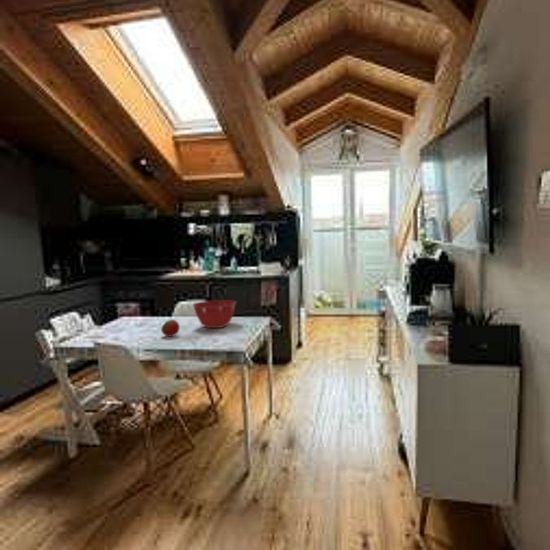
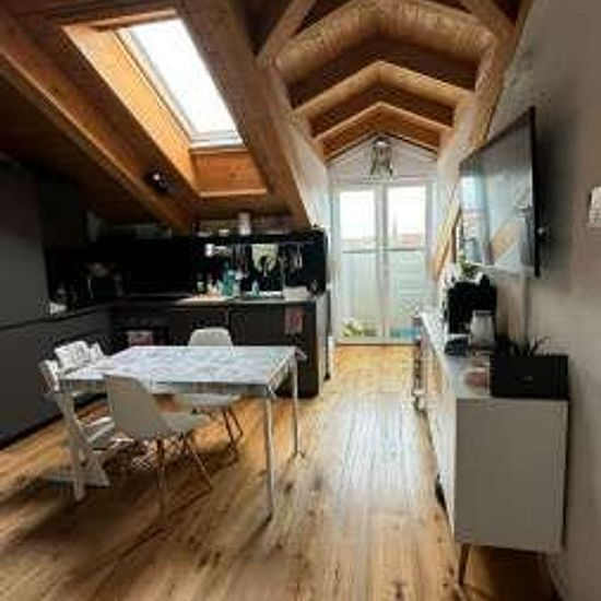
- mixing bowl [192,299,237,329]
- fruit [160,319,181,337]
